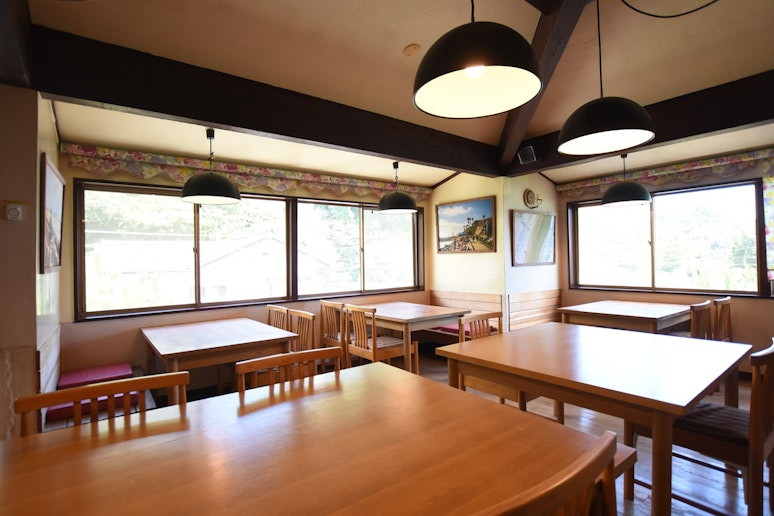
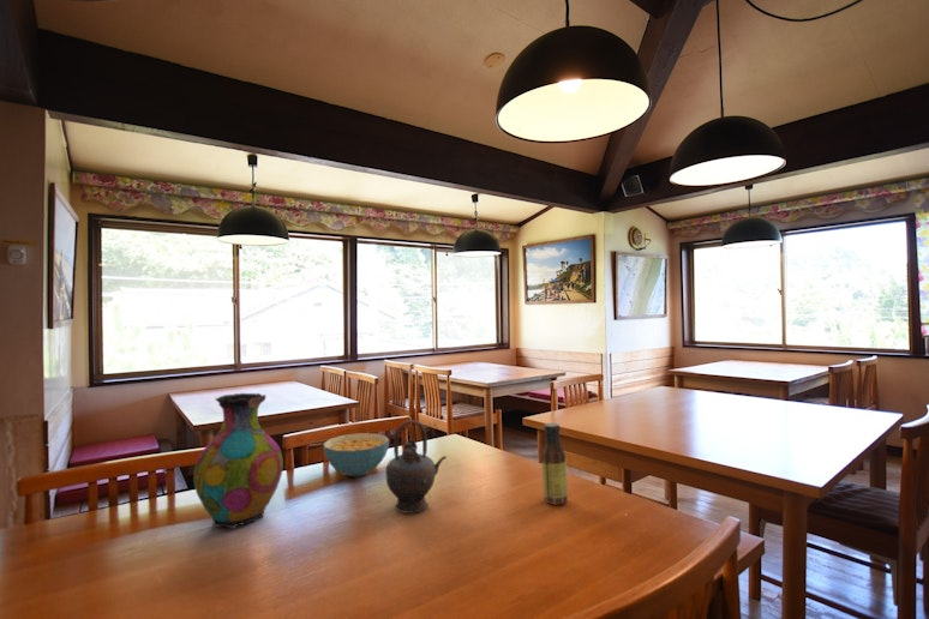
+ sauce bottle [540,422,569,506]
+ cereal bowl [322,432,390,477]
+ teapot [384,419,448,515]
+ vase [192,392,284,529]
